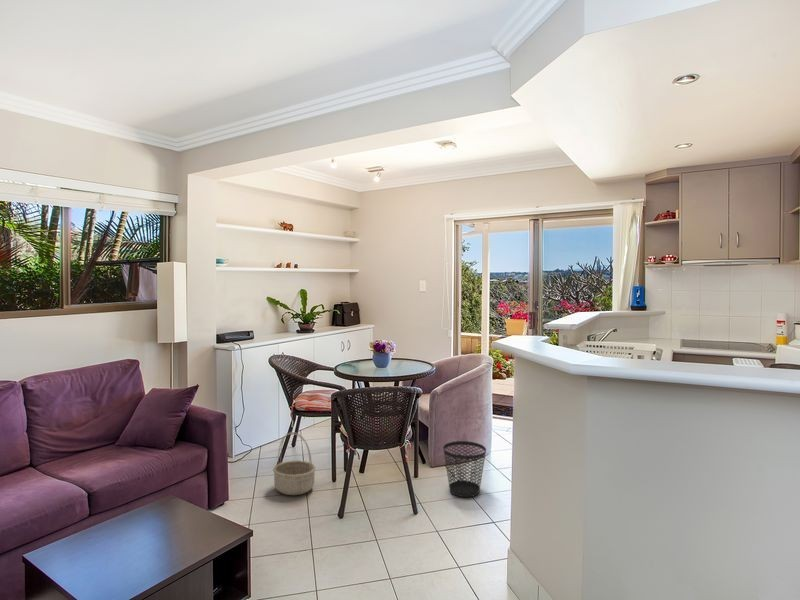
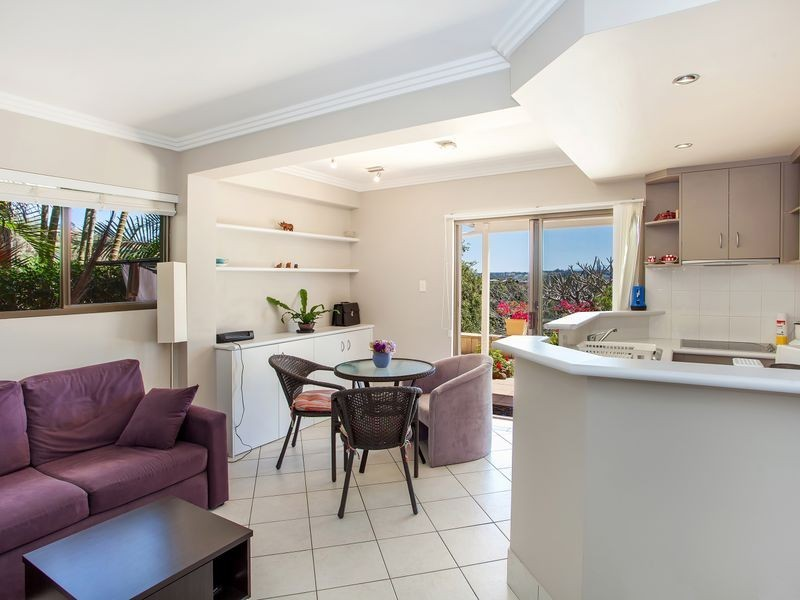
- basket [272,431,317,496]
- wastebasket [442,440,487,498]
